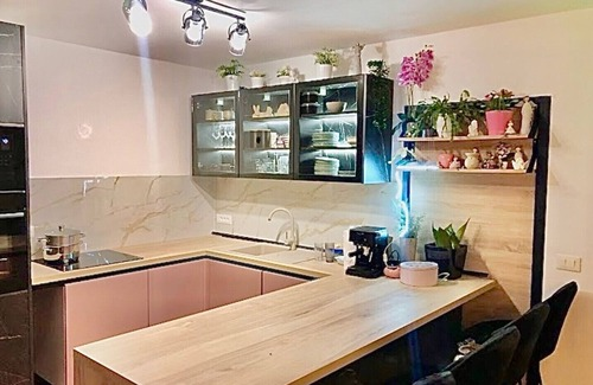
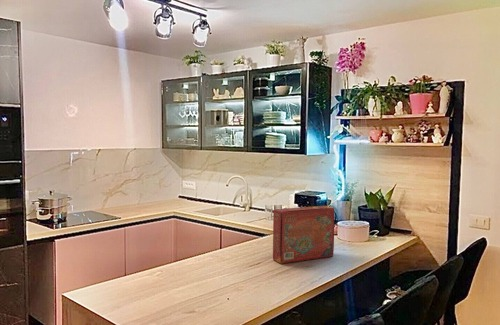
+ board game [272,205,335,265]
